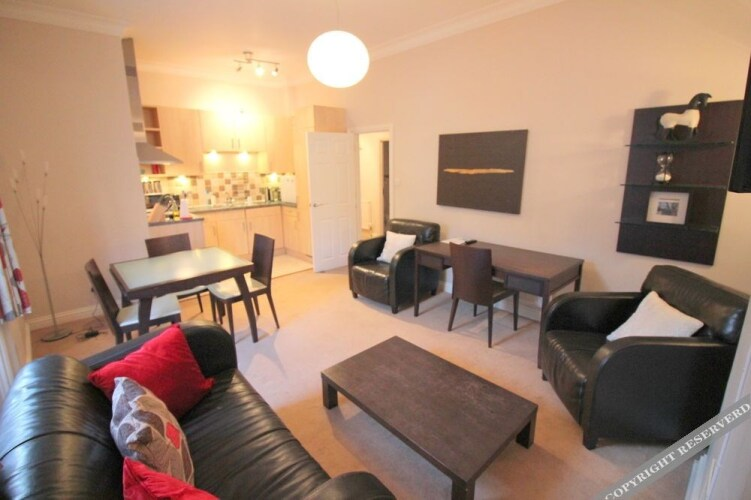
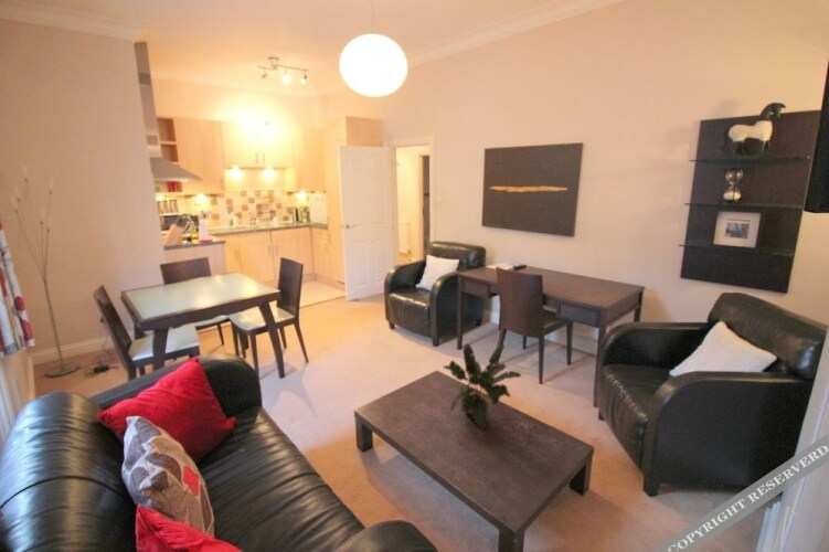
+ potted plant [443,343,523,429]
